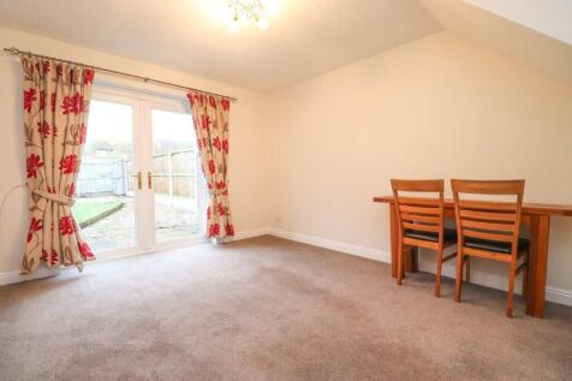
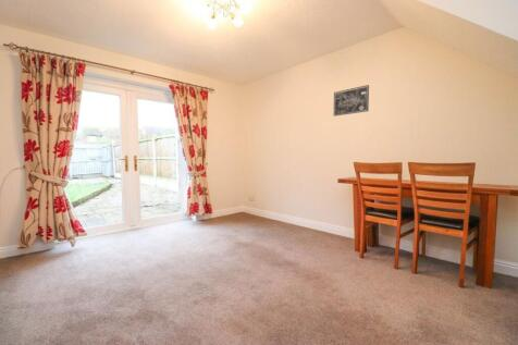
+ wall art [333,84,370,118]
